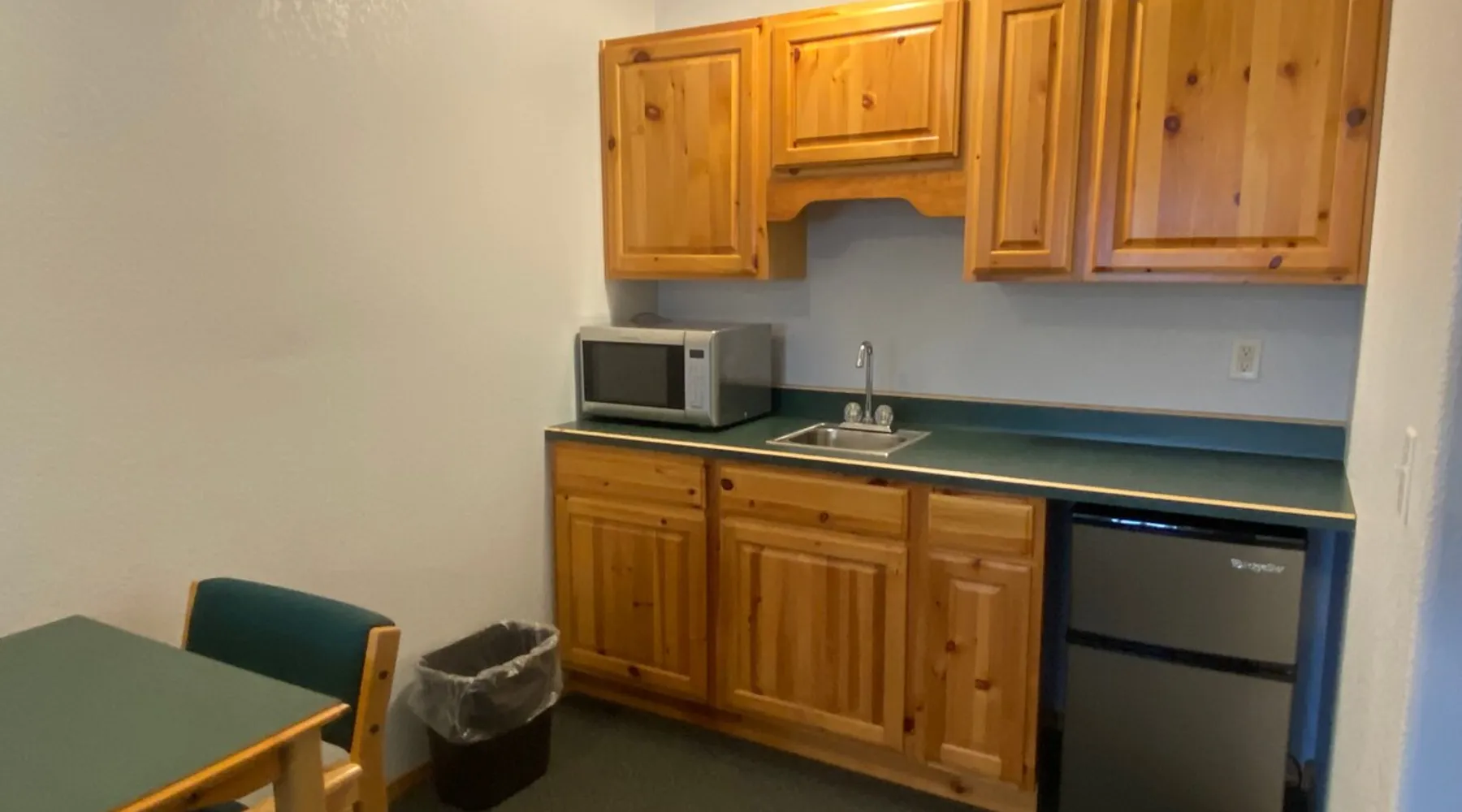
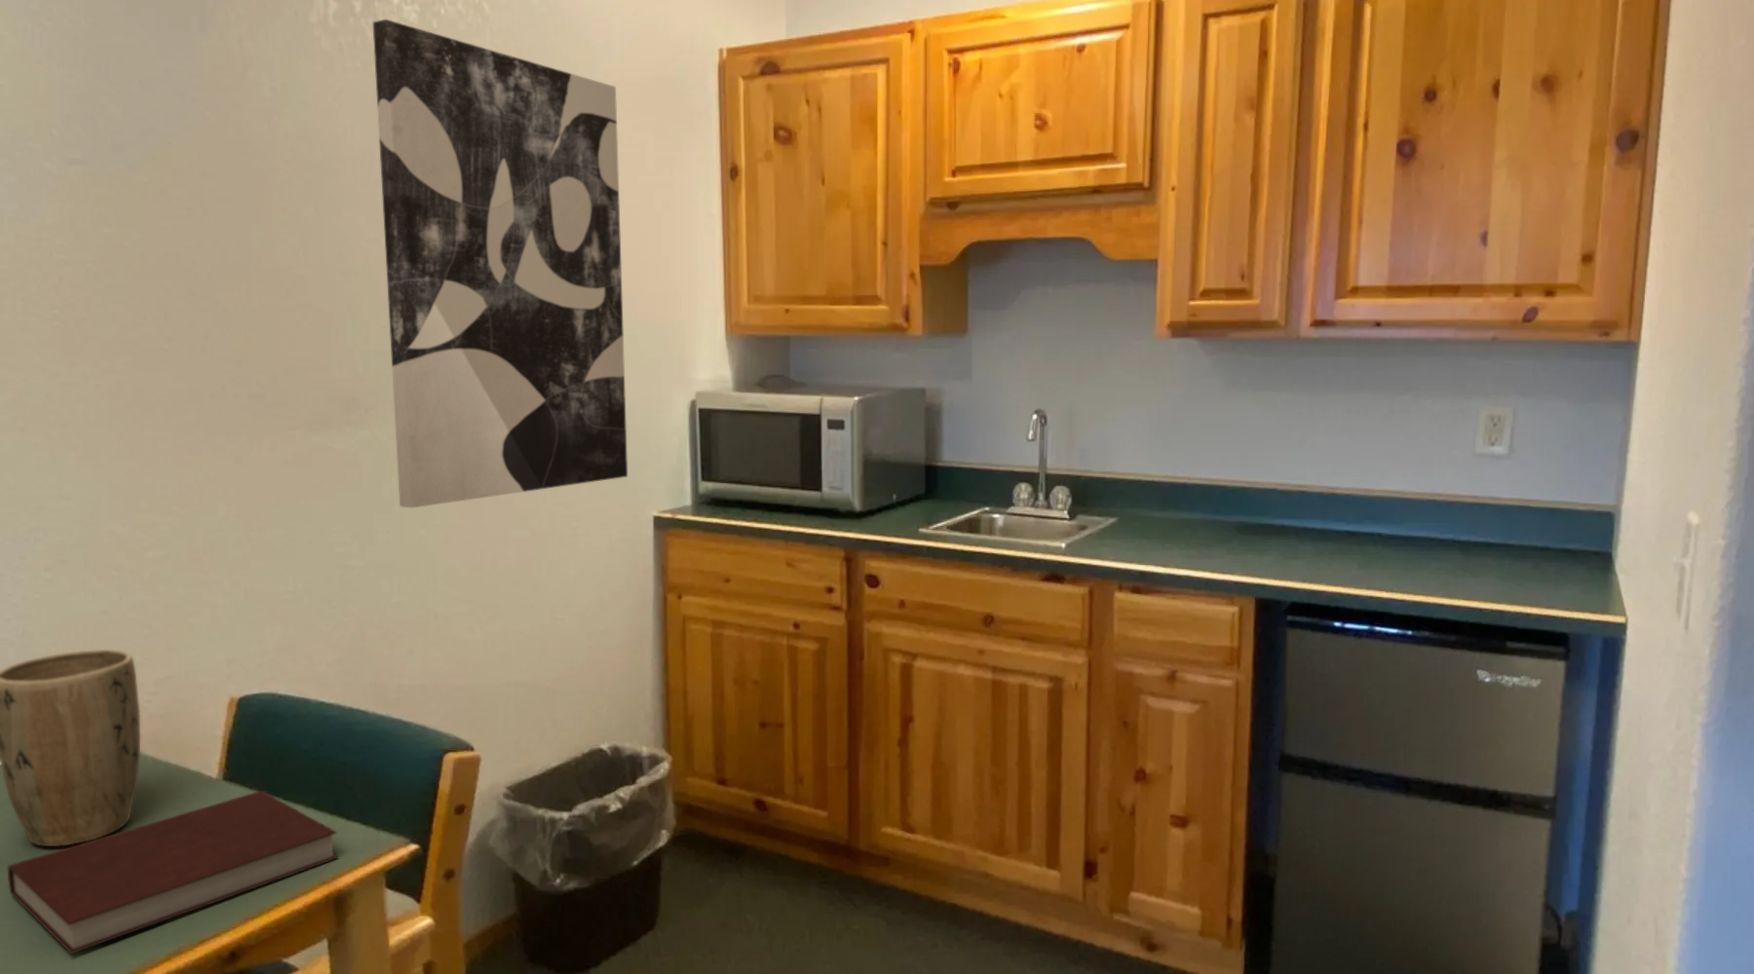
+ wall art [372,18,629,509]
+ notebook [7,790,340,955]
+ plant pot [0,649,142,847]
